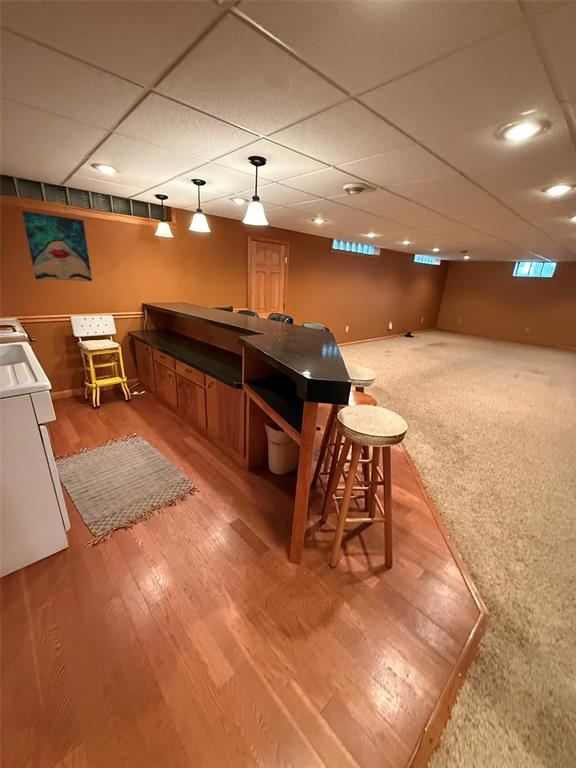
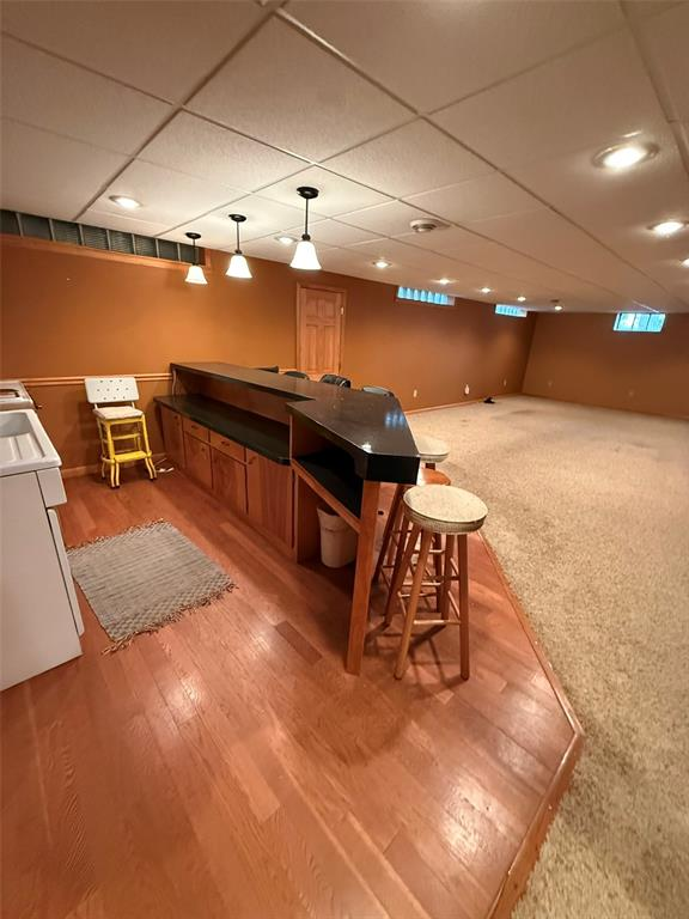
- wall art [21,210,93,282]
